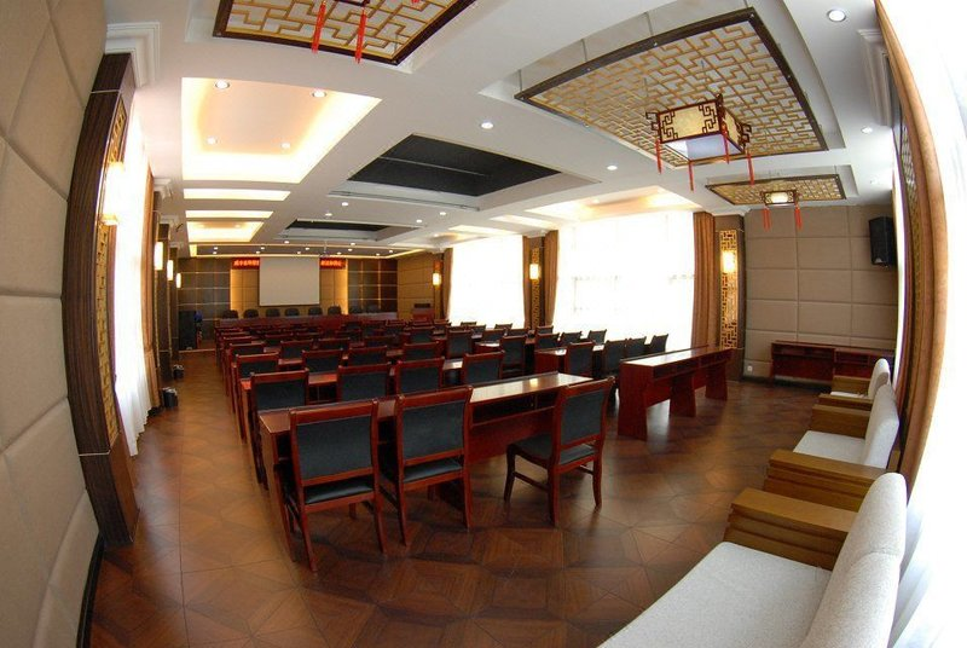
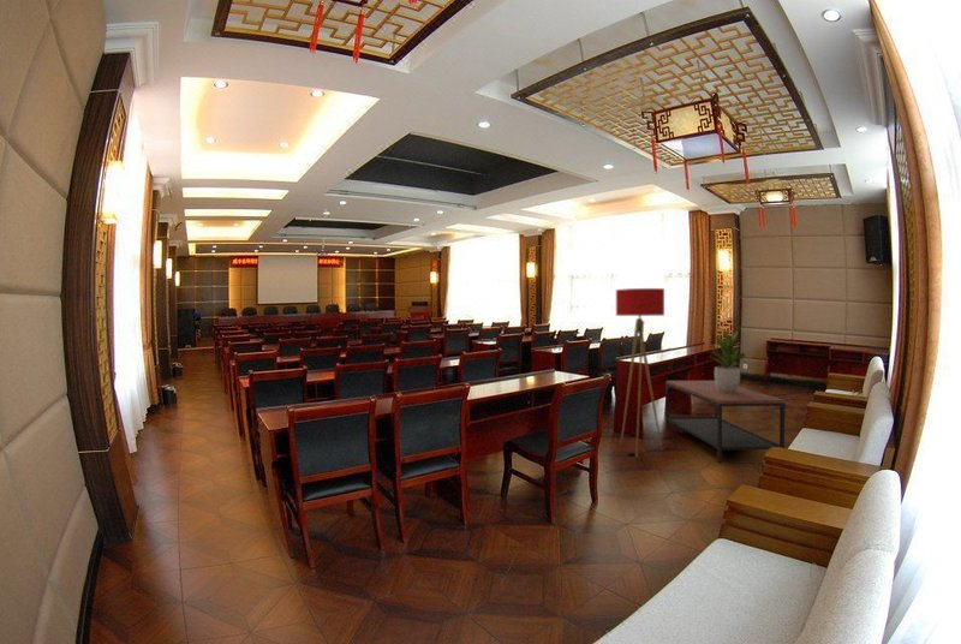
+ floor lamp [615,287,665,459]
+ potted plant [708,328,751,393]
+ coffee table [664,380,787,464]
